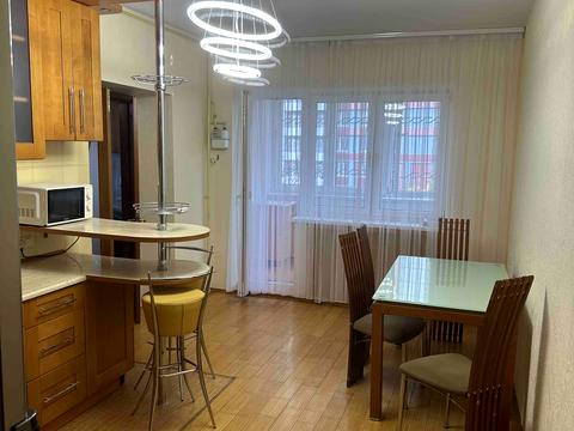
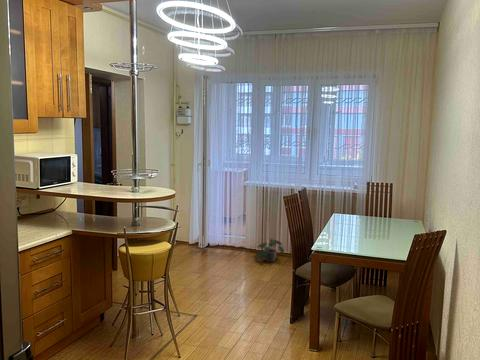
+ potted plant [254,237,285,263]
